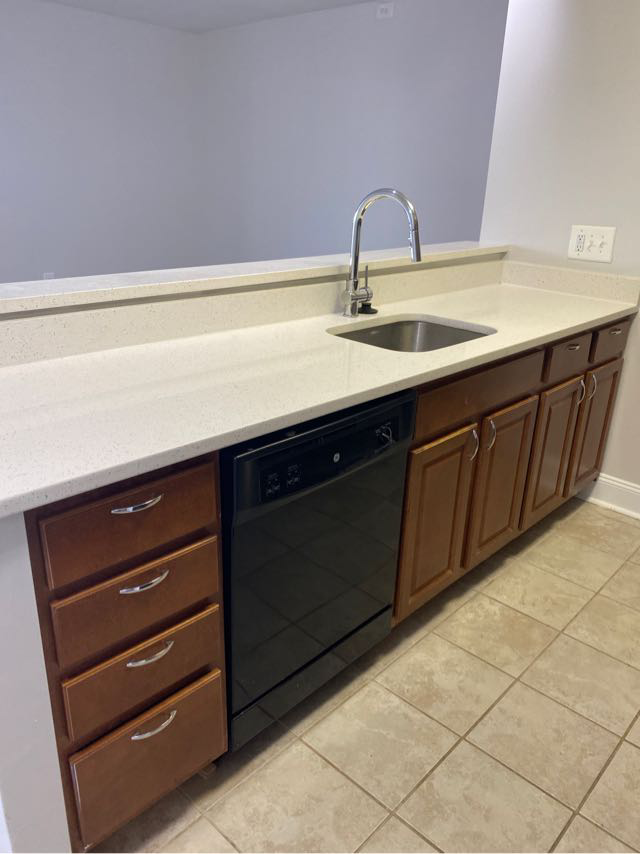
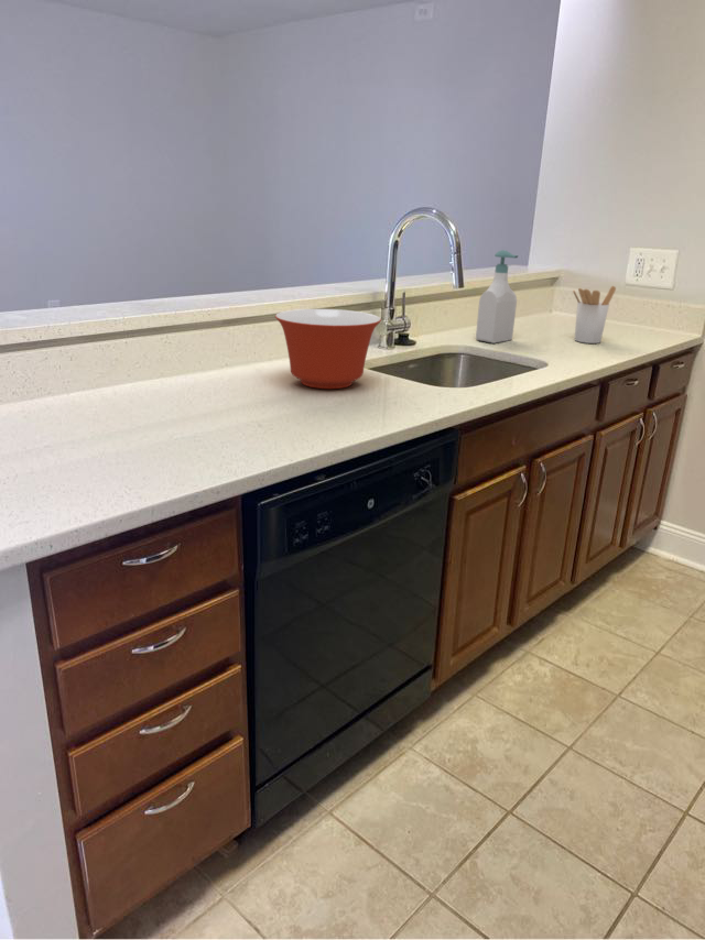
+ soap bottle [475,249,519,345]
+ utensil holder [572,285,617,345]
+ mixing bowl [274,308,382,390]
